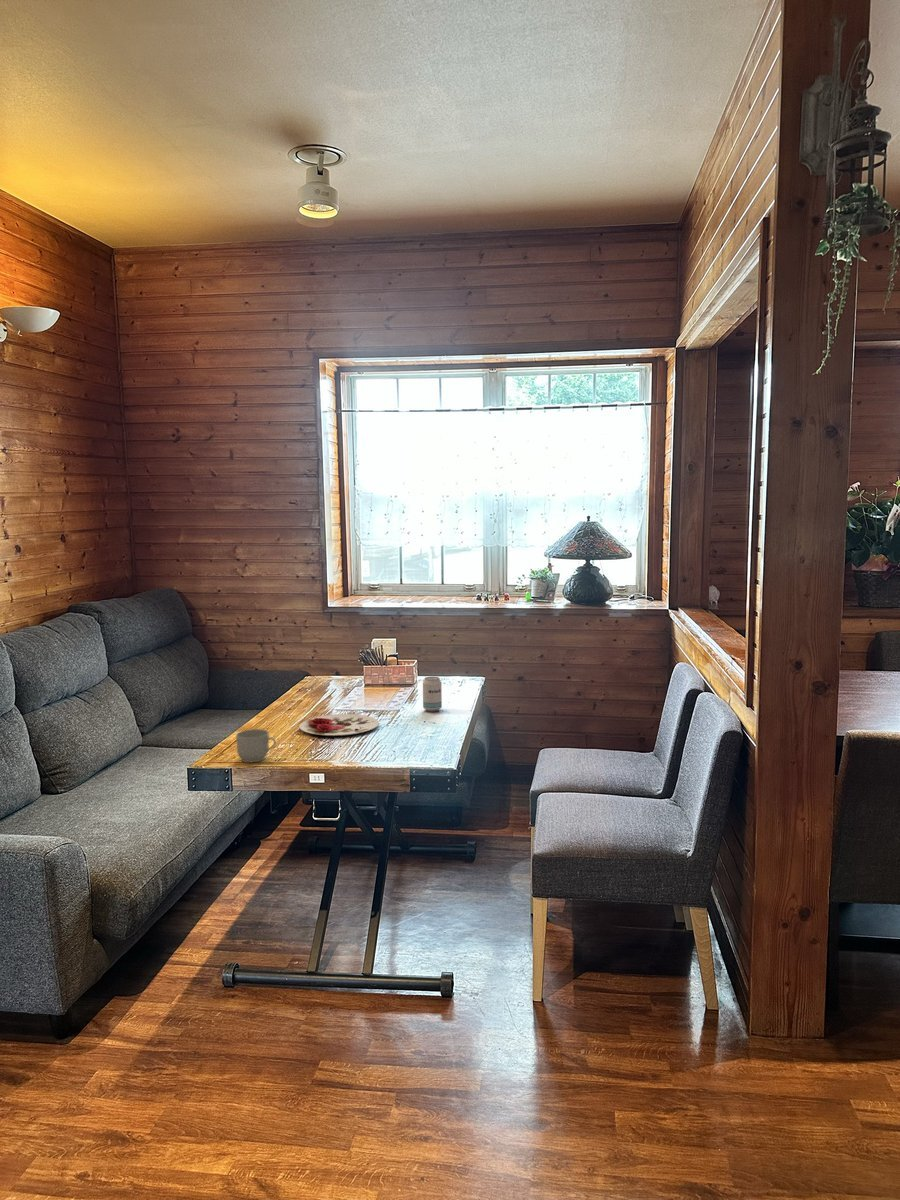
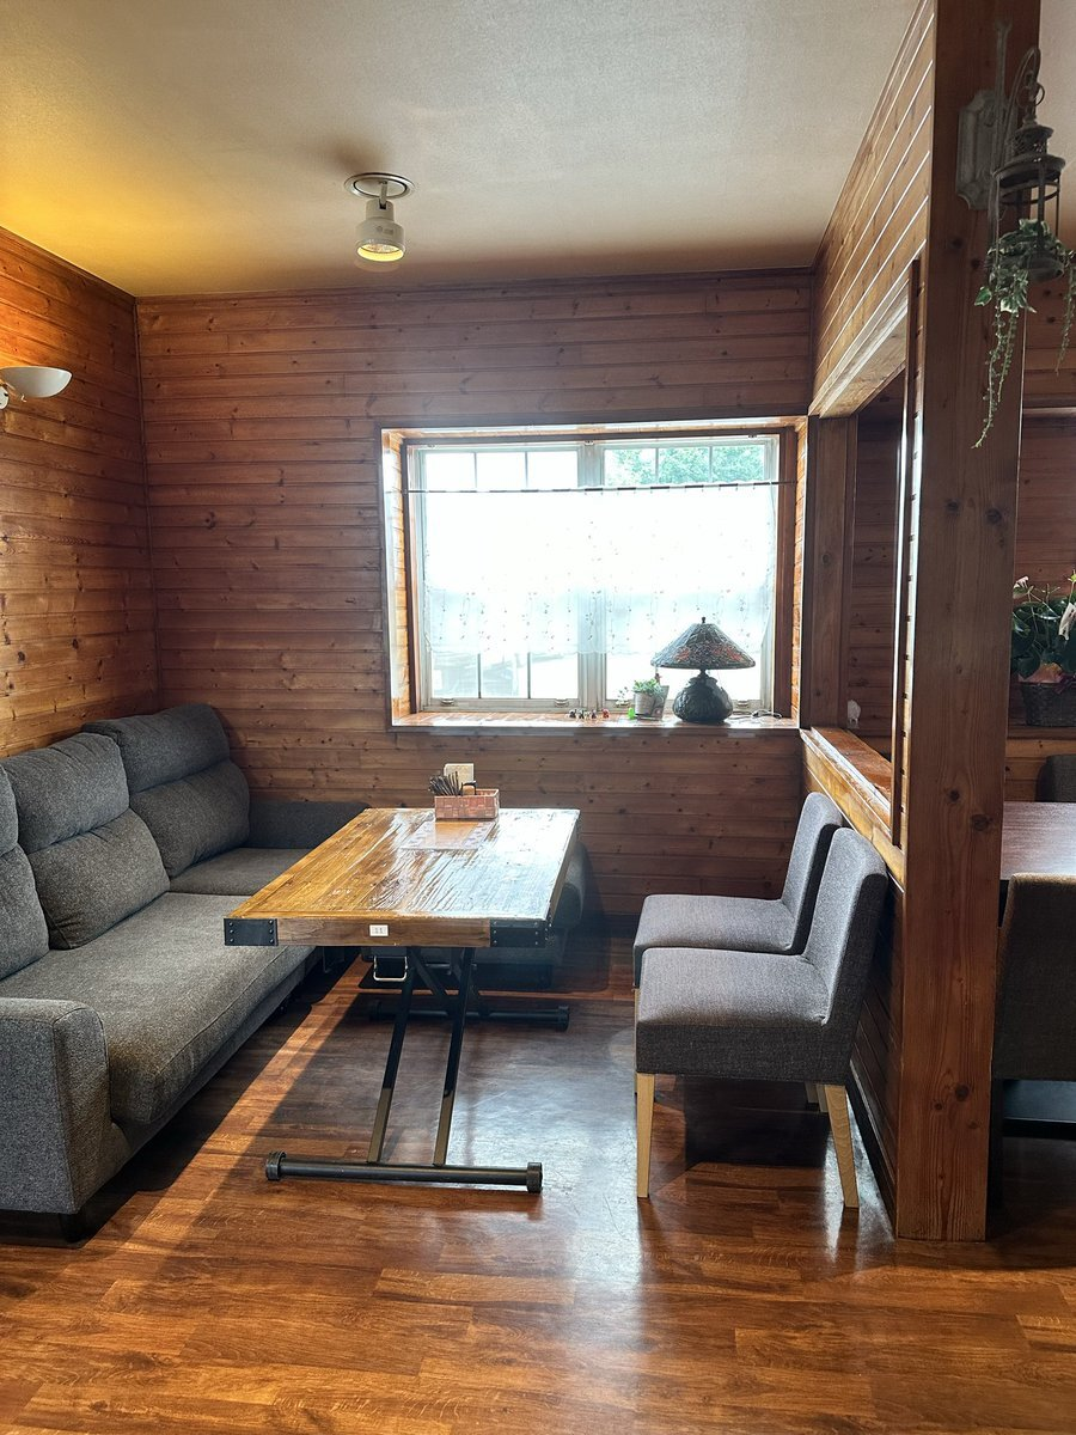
- plate [298,713,380,737]
- mug [235,728,277,763]
- beverage can [422,676,443,713]
